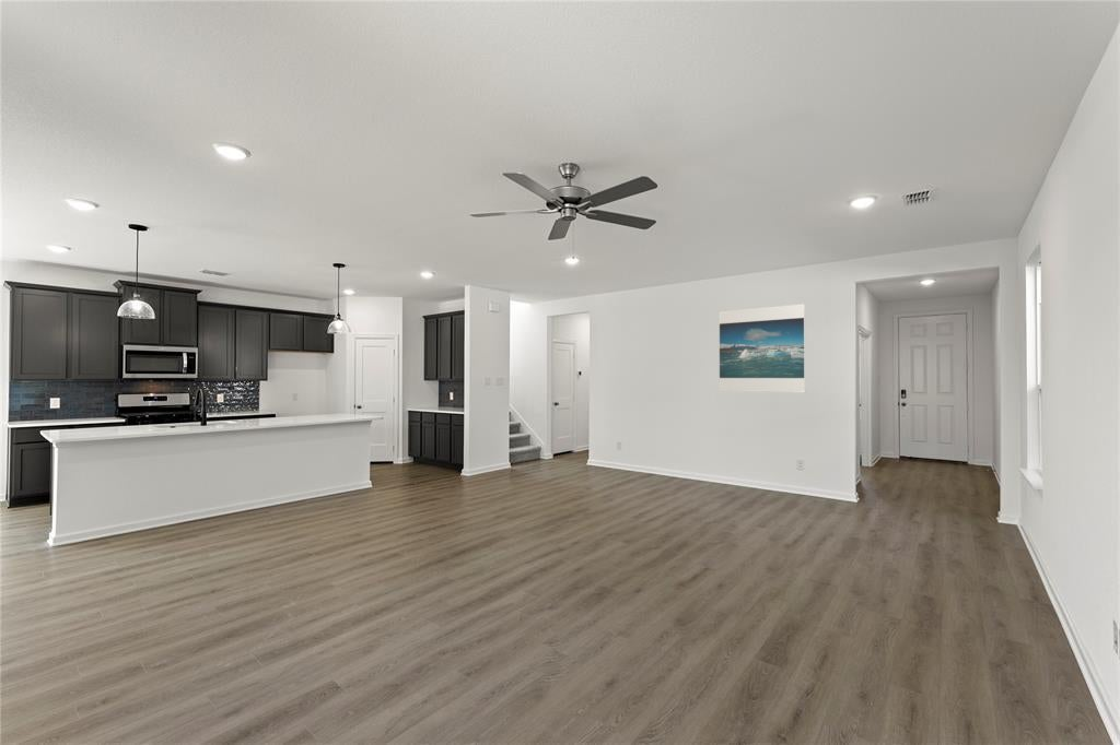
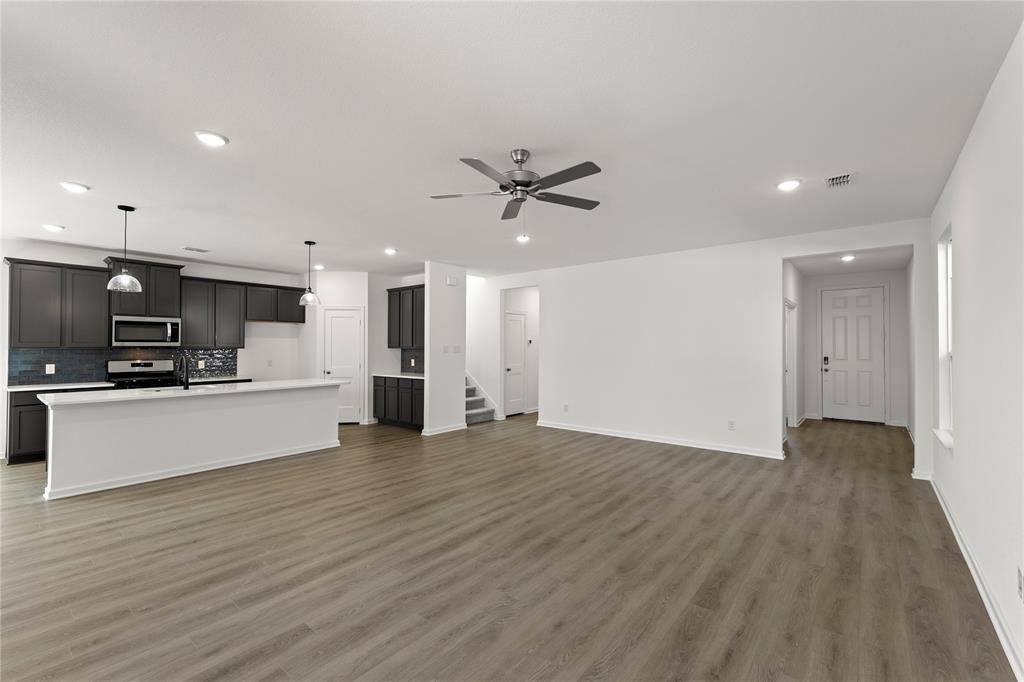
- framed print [718,303,806,393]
